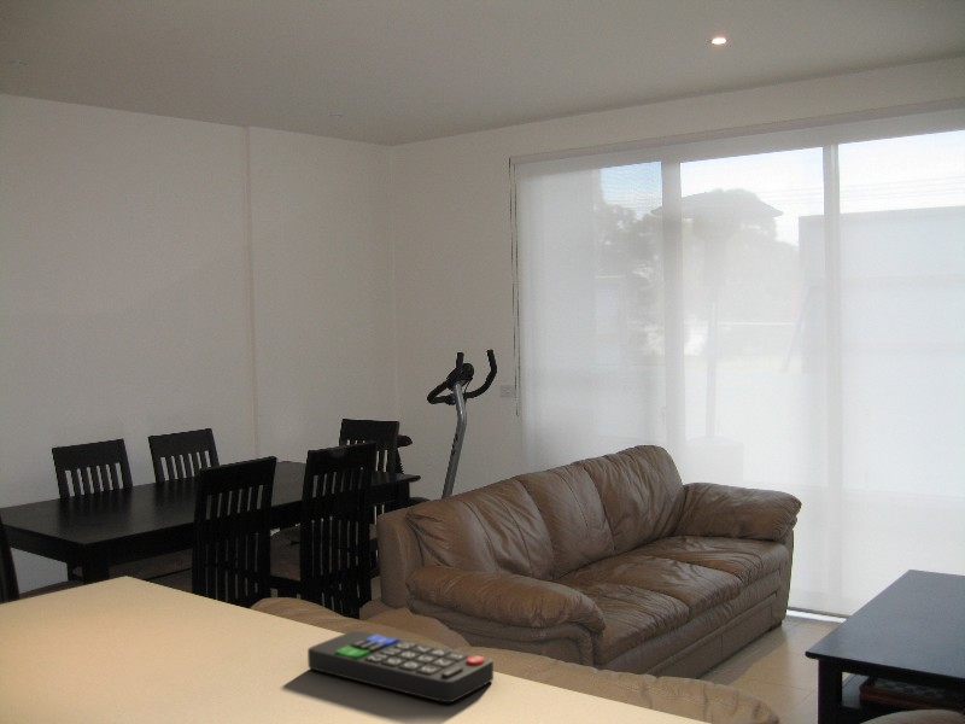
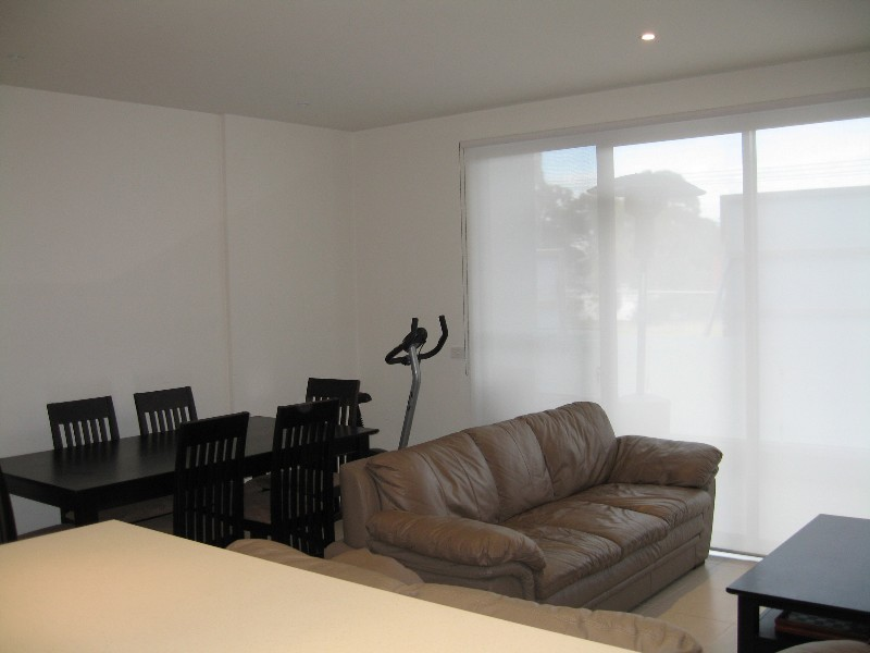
- remote control [306,630,495,703]
